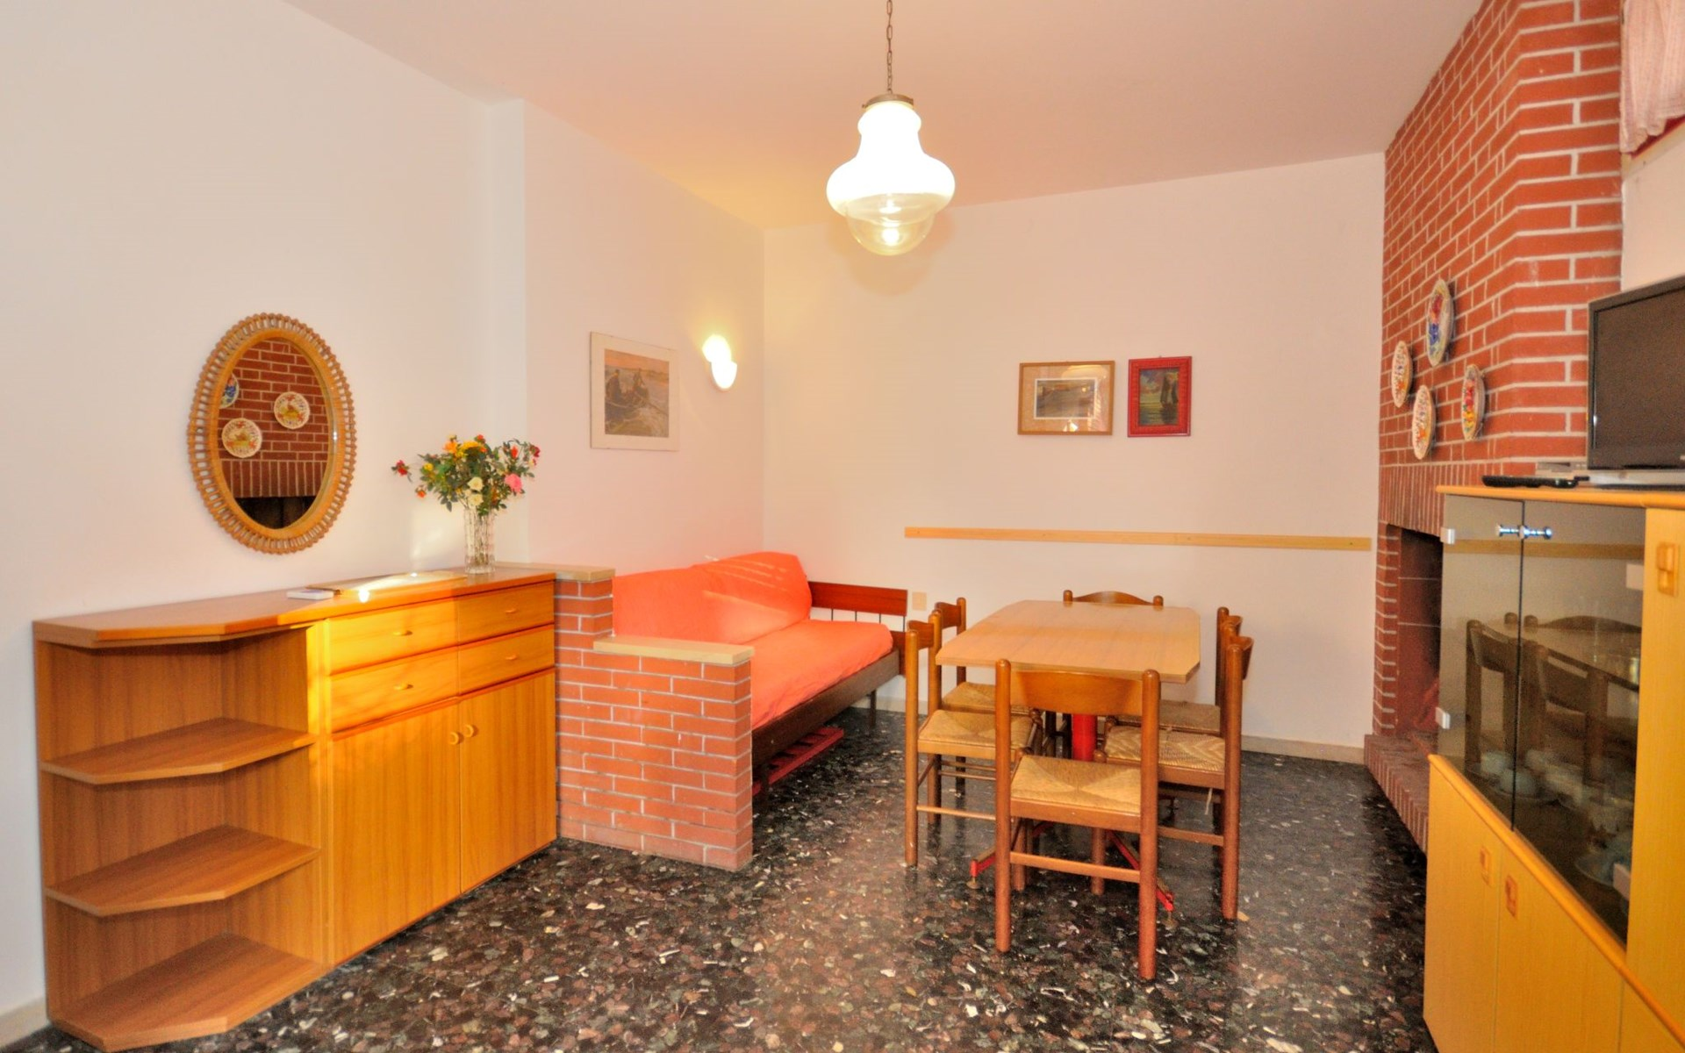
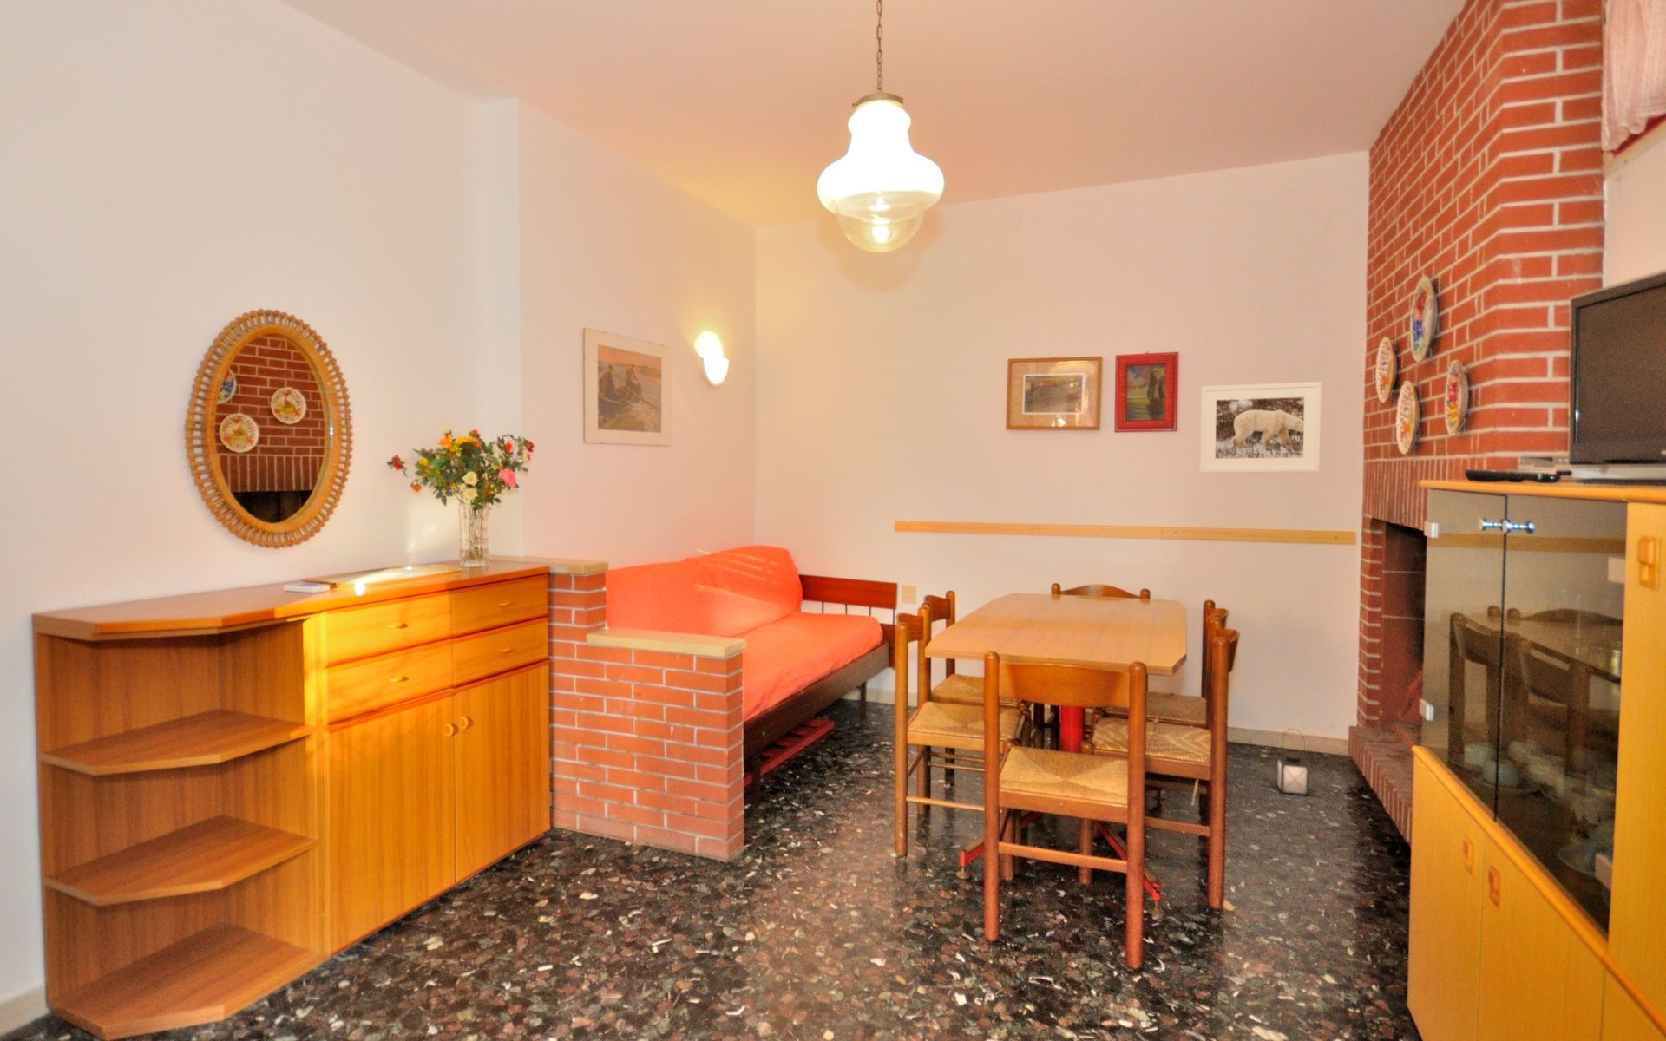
+ lantern [1275,728,1310,796]
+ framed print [1199,381,1323,474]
